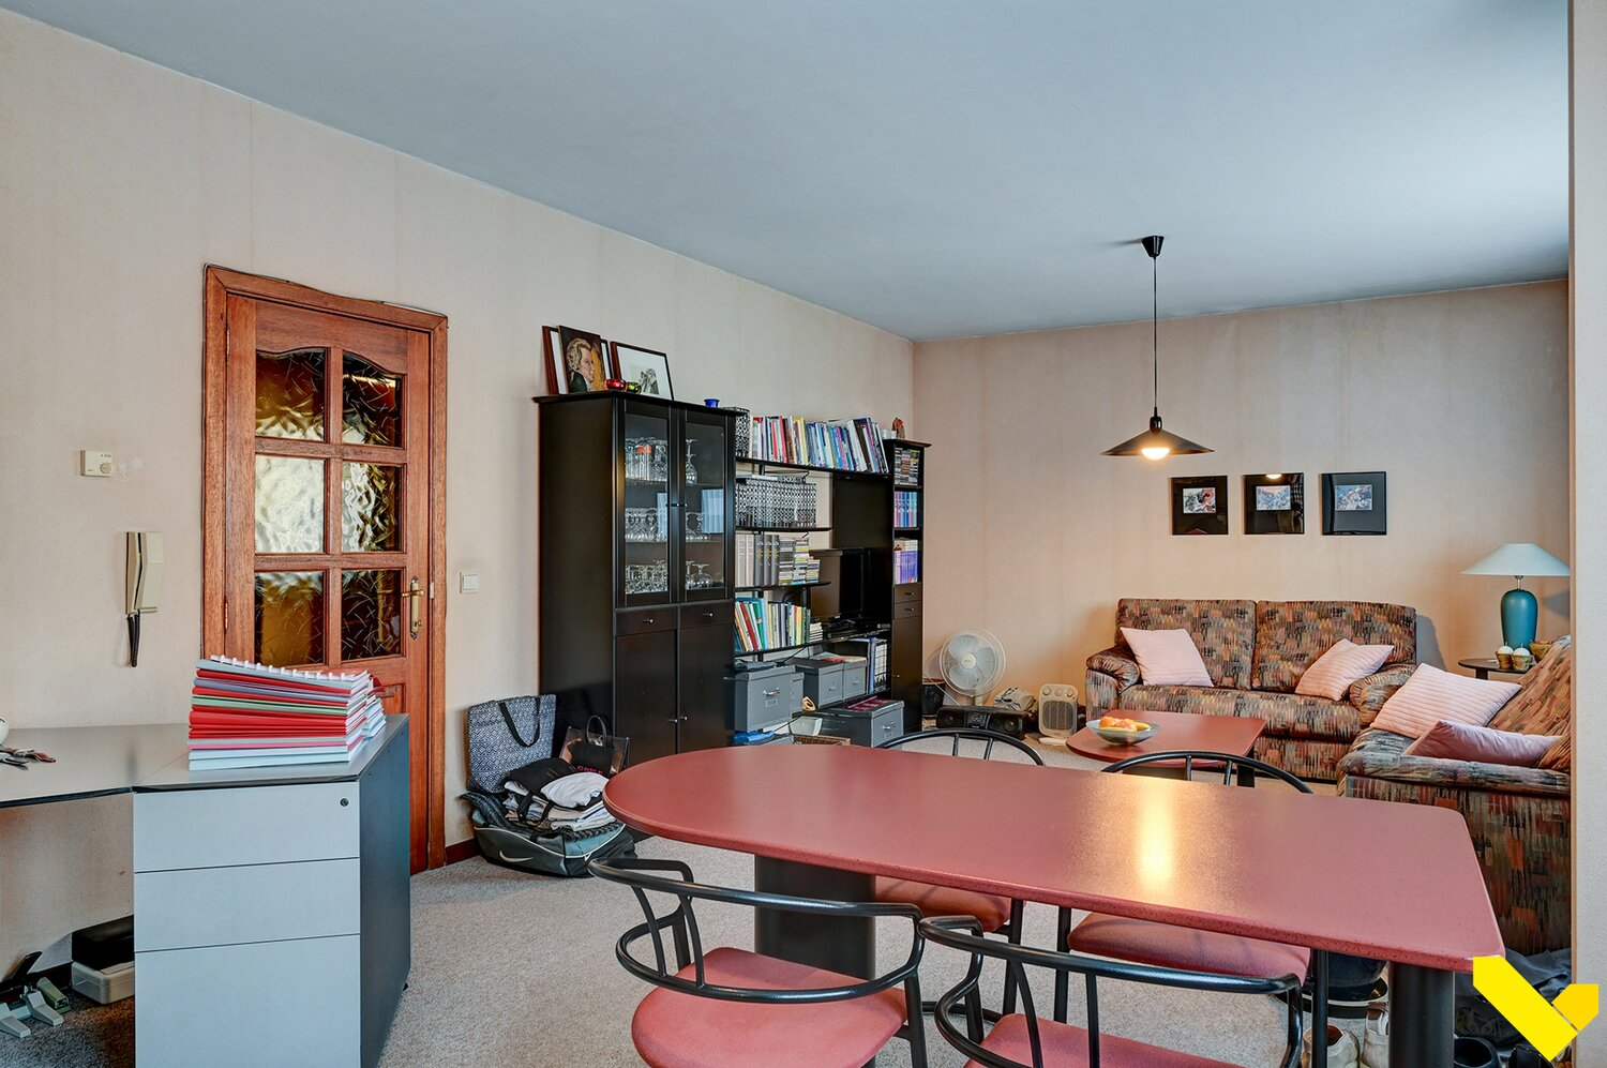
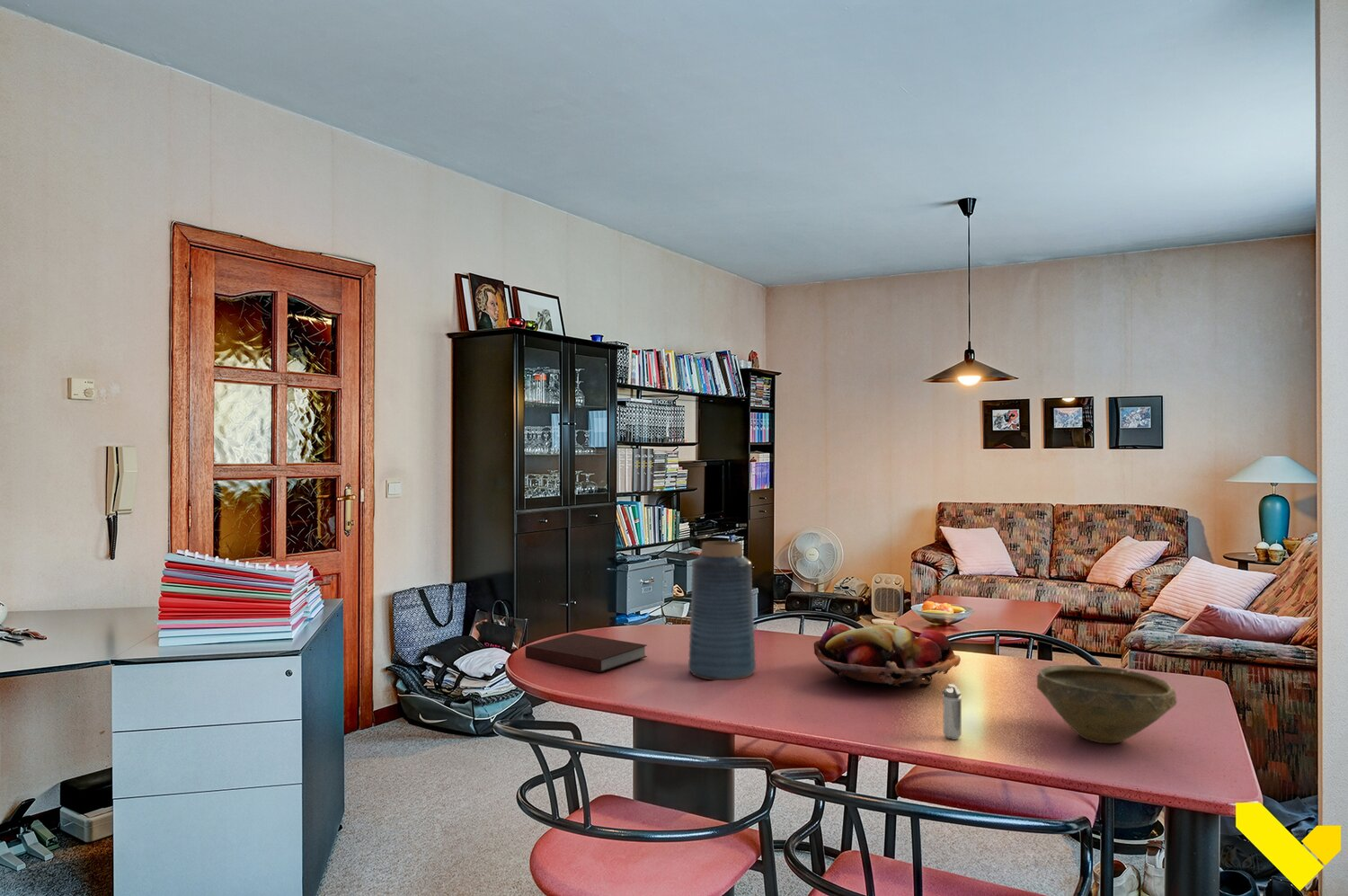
+ bowl [1036,664,1178,744]
+ notebook [524,633,648,673]
+ fruit basket [813,623,962,691]
+ shaker [941,683,962,741]
+ vase [687,540,757,681]
